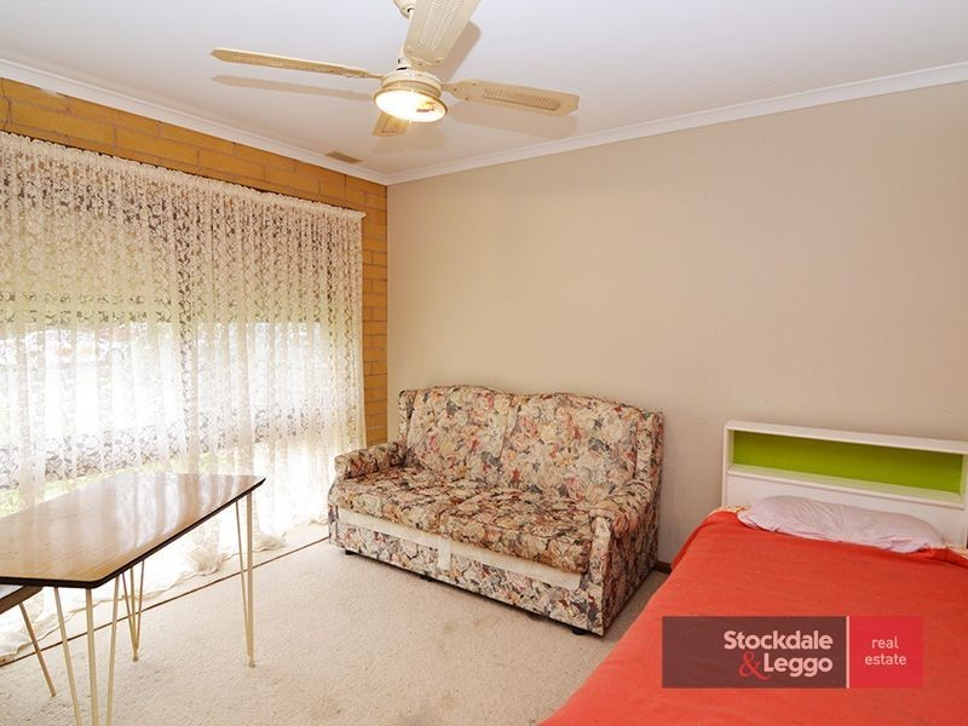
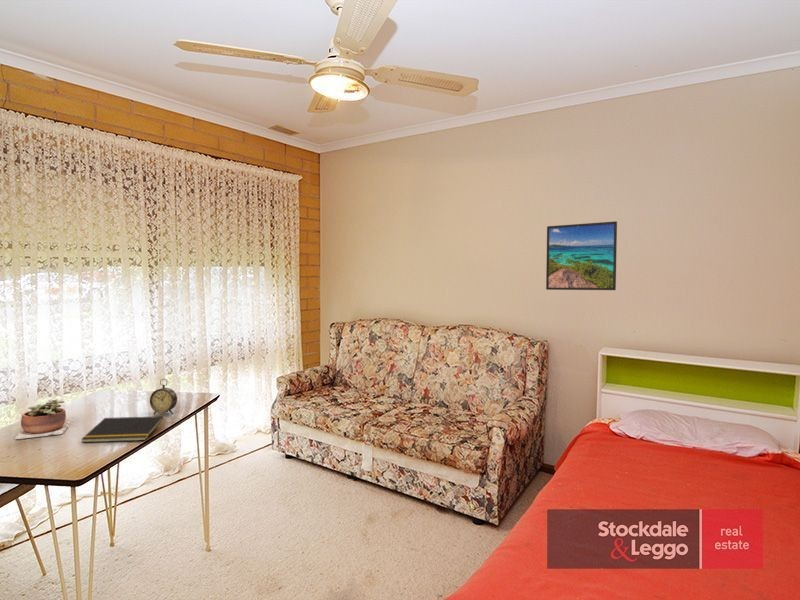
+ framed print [545,220,618,291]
+ notepad [80,415,164,443]
+ succulent plant [14,398,69,440]
+ alarm clock [149,378,178,415]
